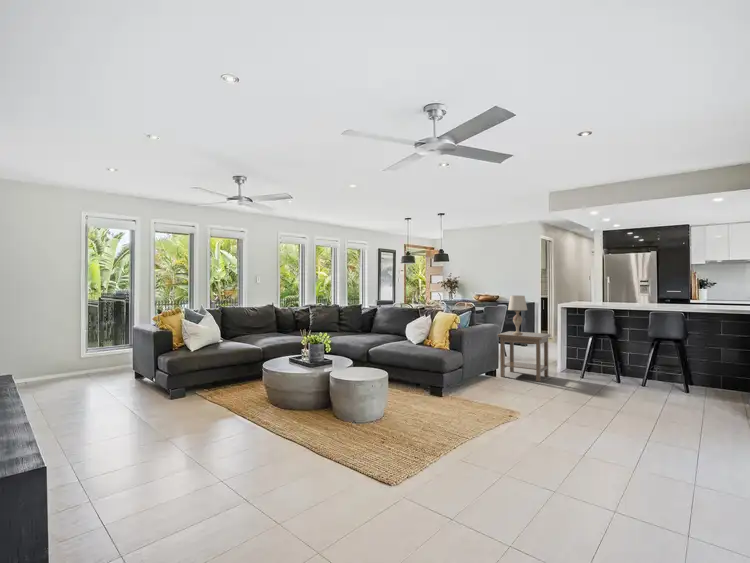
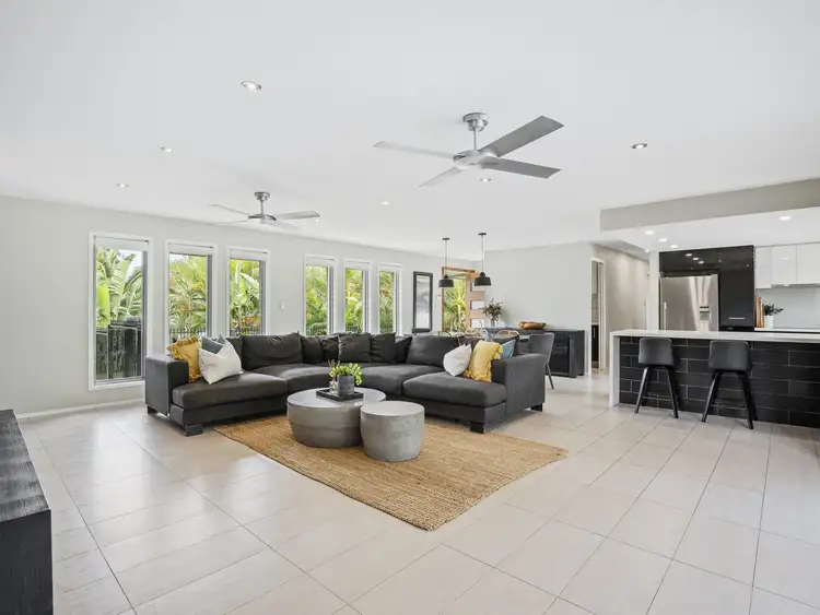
- side table [497,330,552,383]
- table lamp [507,295,528,334]
